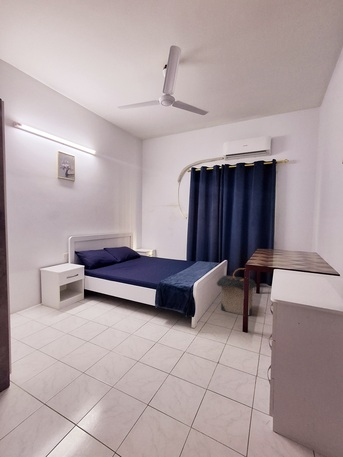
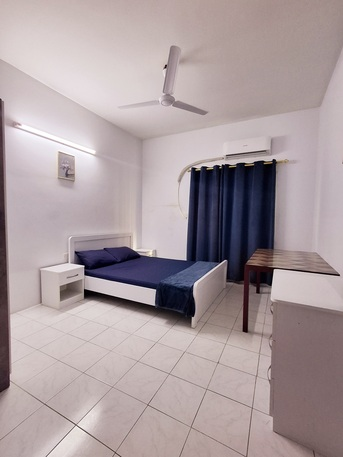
- laundry hamper [215,267,257,317]
